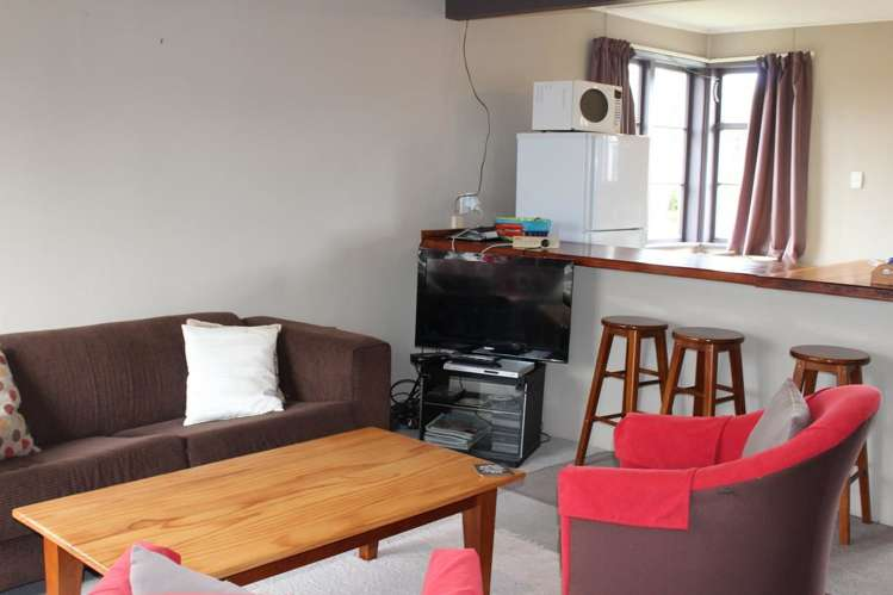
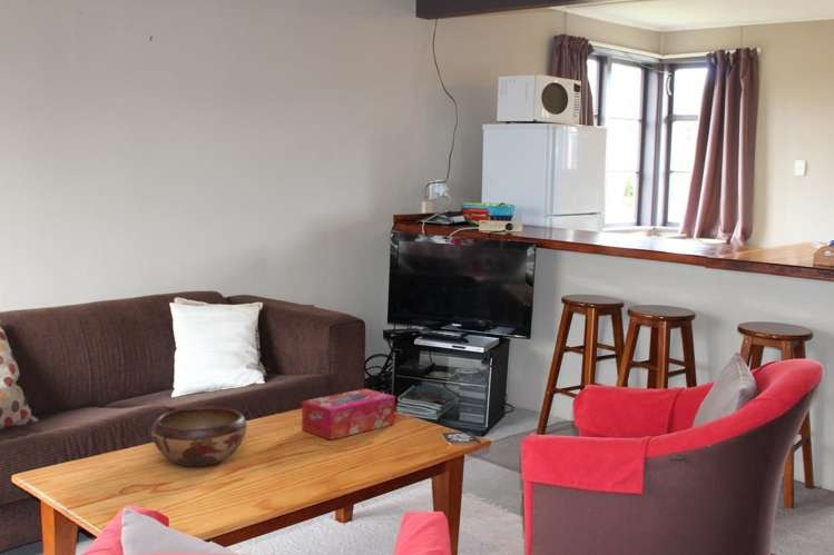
+ tissue box [301,387,396,440]
+ decorative bowl [150,405,248,467]
